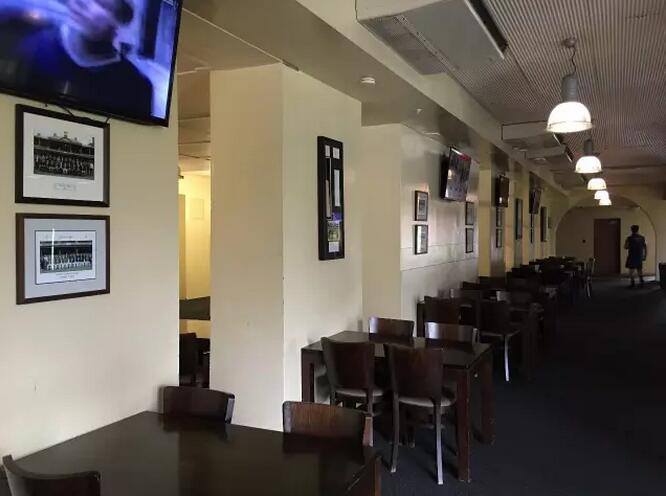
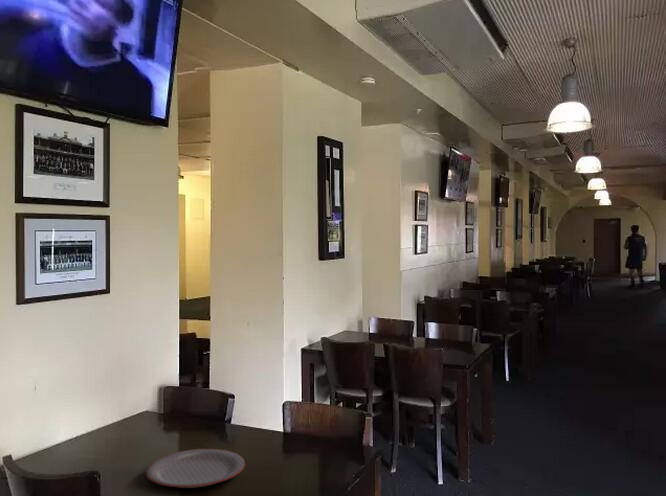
+ plate [145,448,246,489]
